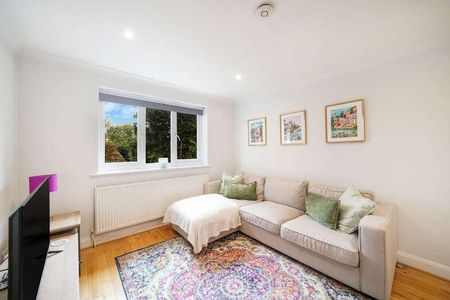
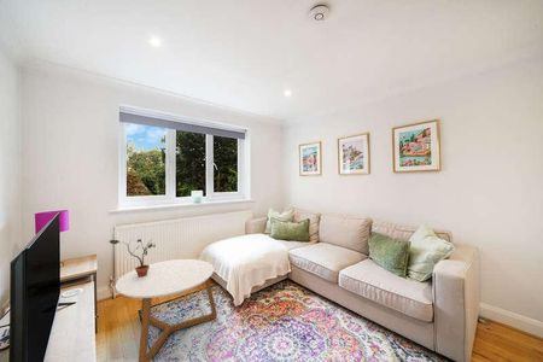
+ potted plant [109,237,157,278]
+ coffee table [115,258,218,362]
